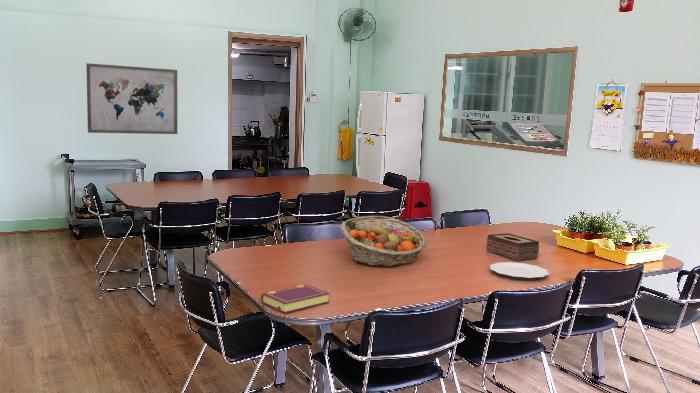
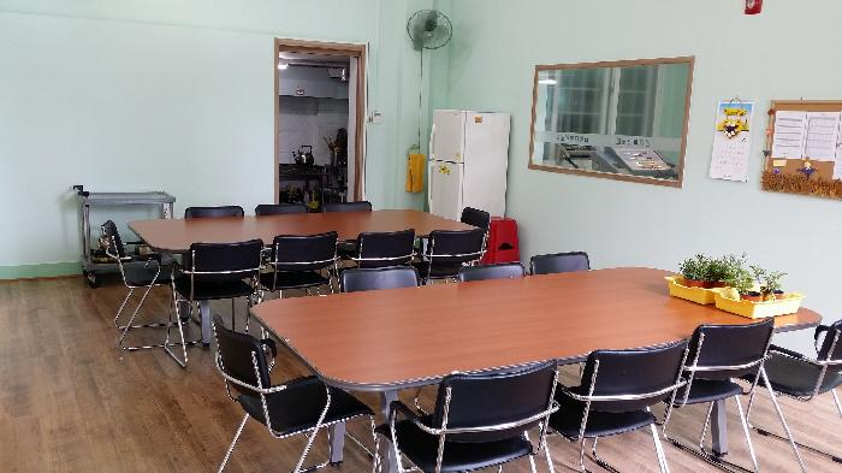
- plate [489,261,550,281]
- wall art [85,62,178,135]
- book [260,284,330,314]
- tissue box [485,232,540,262]
- fruit basket [340,215,428,268]
